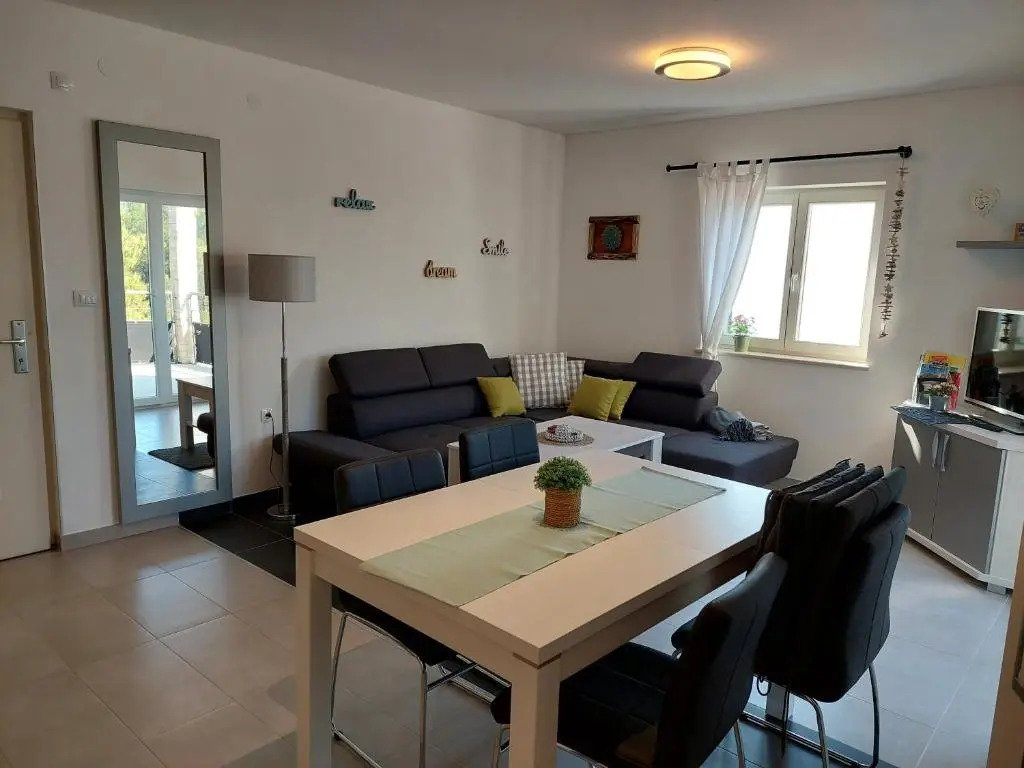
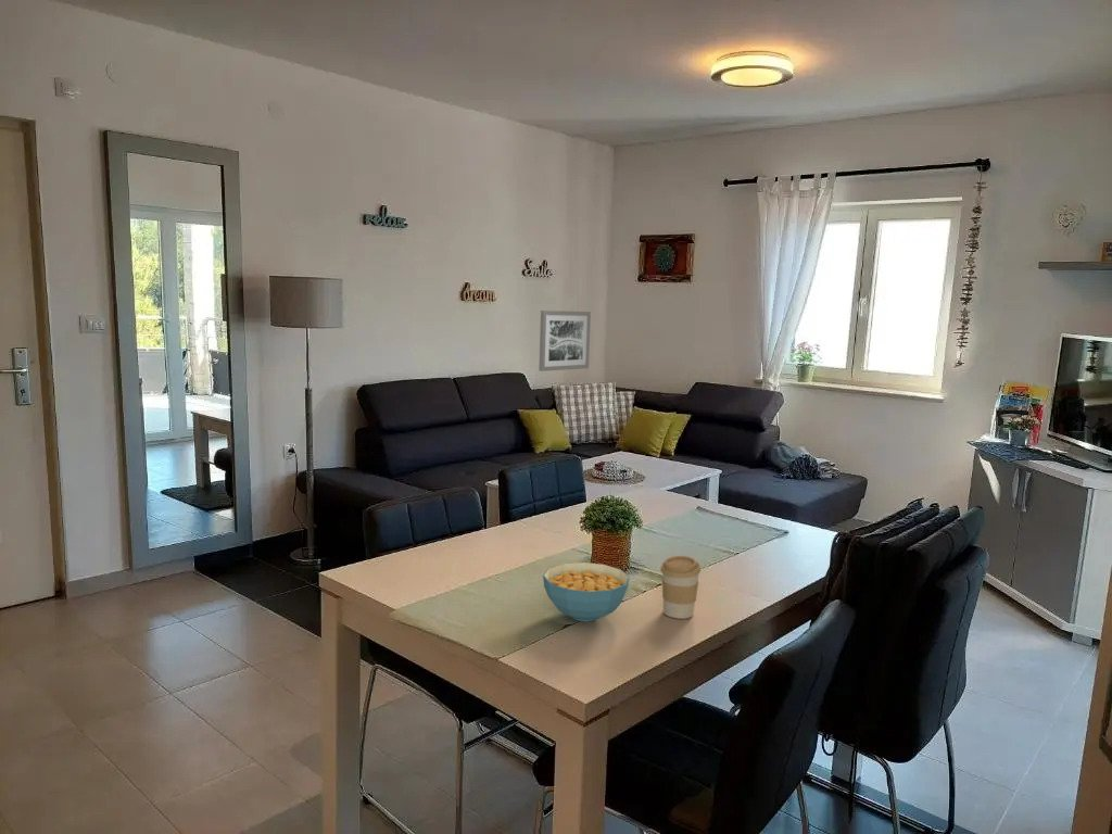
+ cereal bowl [542,561,631,622]
+ wall art [538,309,592,372]
+ coffee cup [659,555,702,620]
